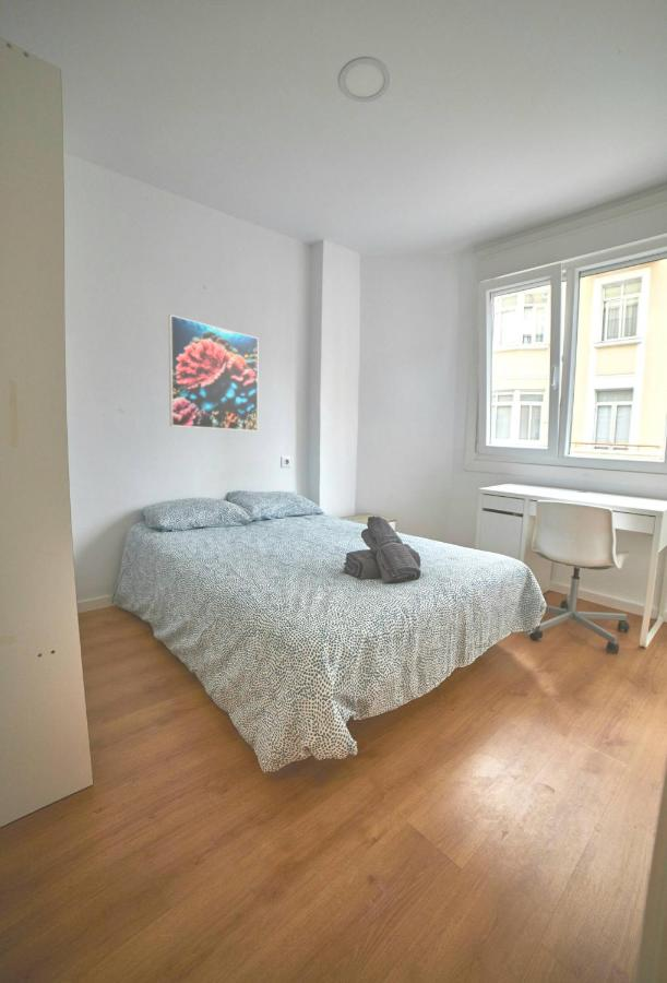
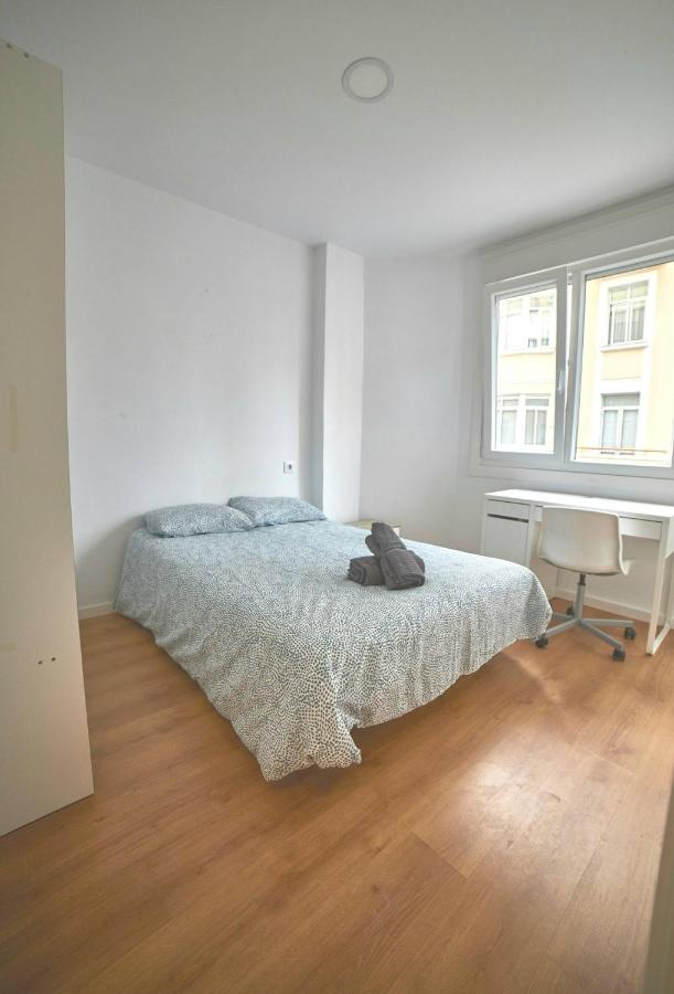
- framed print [168,313,260,433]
